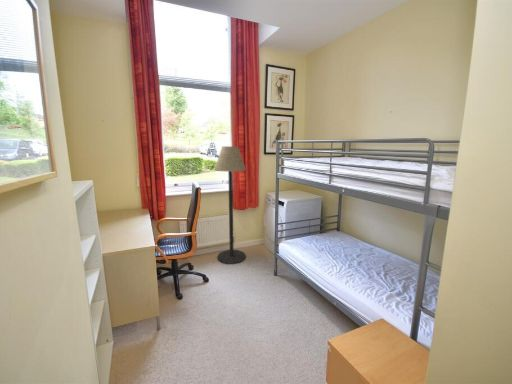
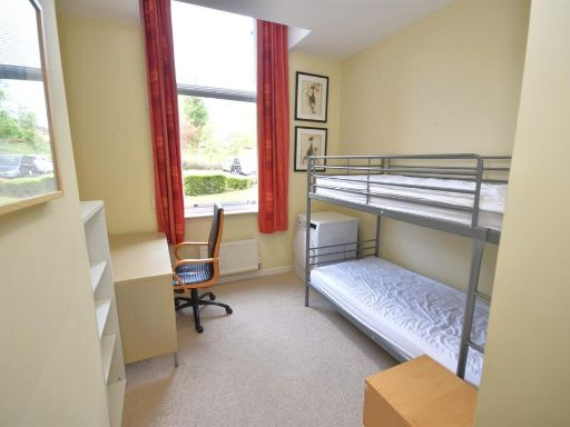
- floor lamp [214,145,247,265]
